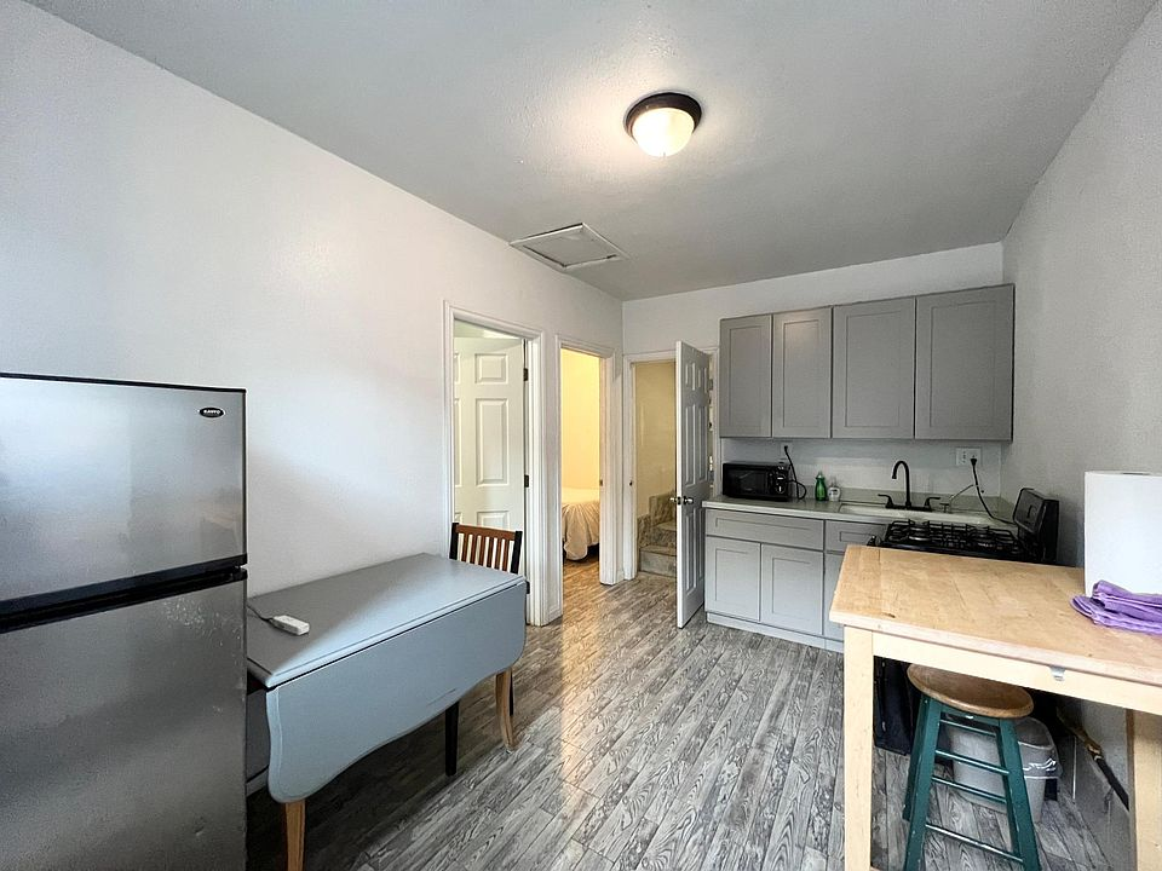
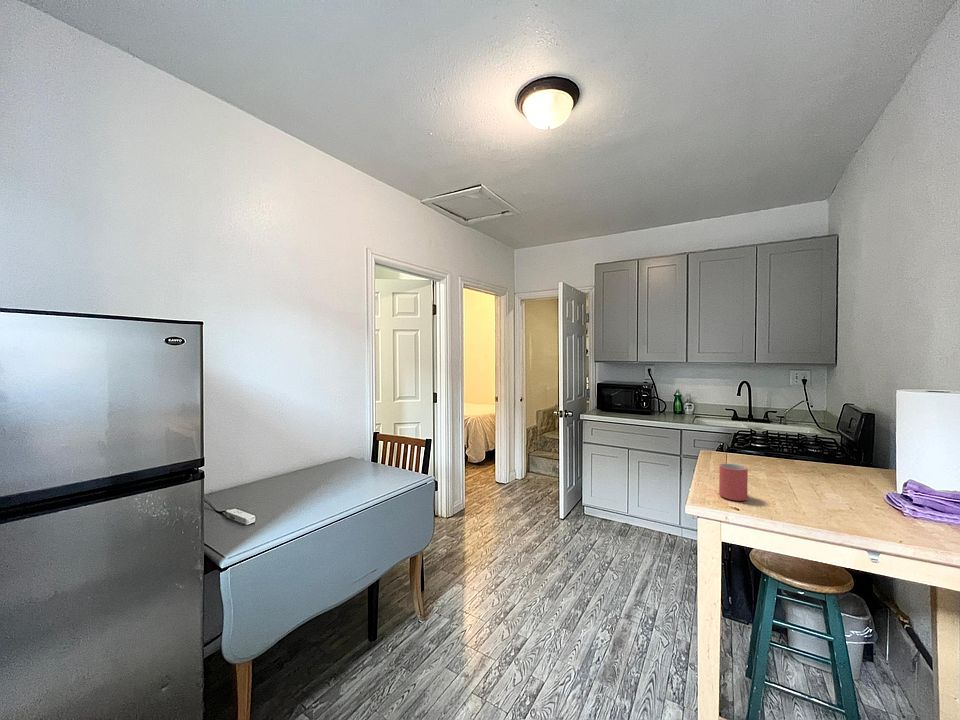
+ mug [718,463,749,502]
